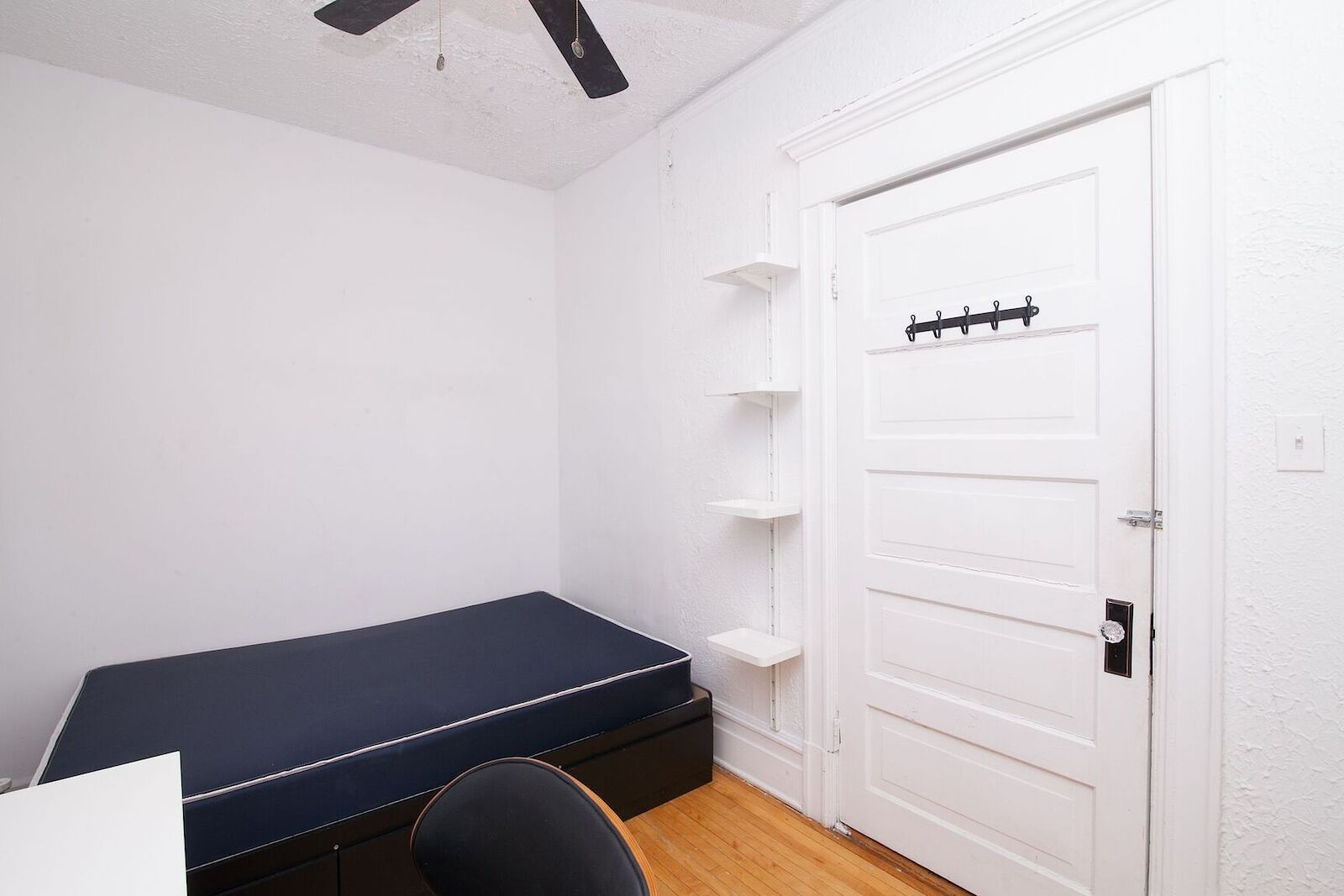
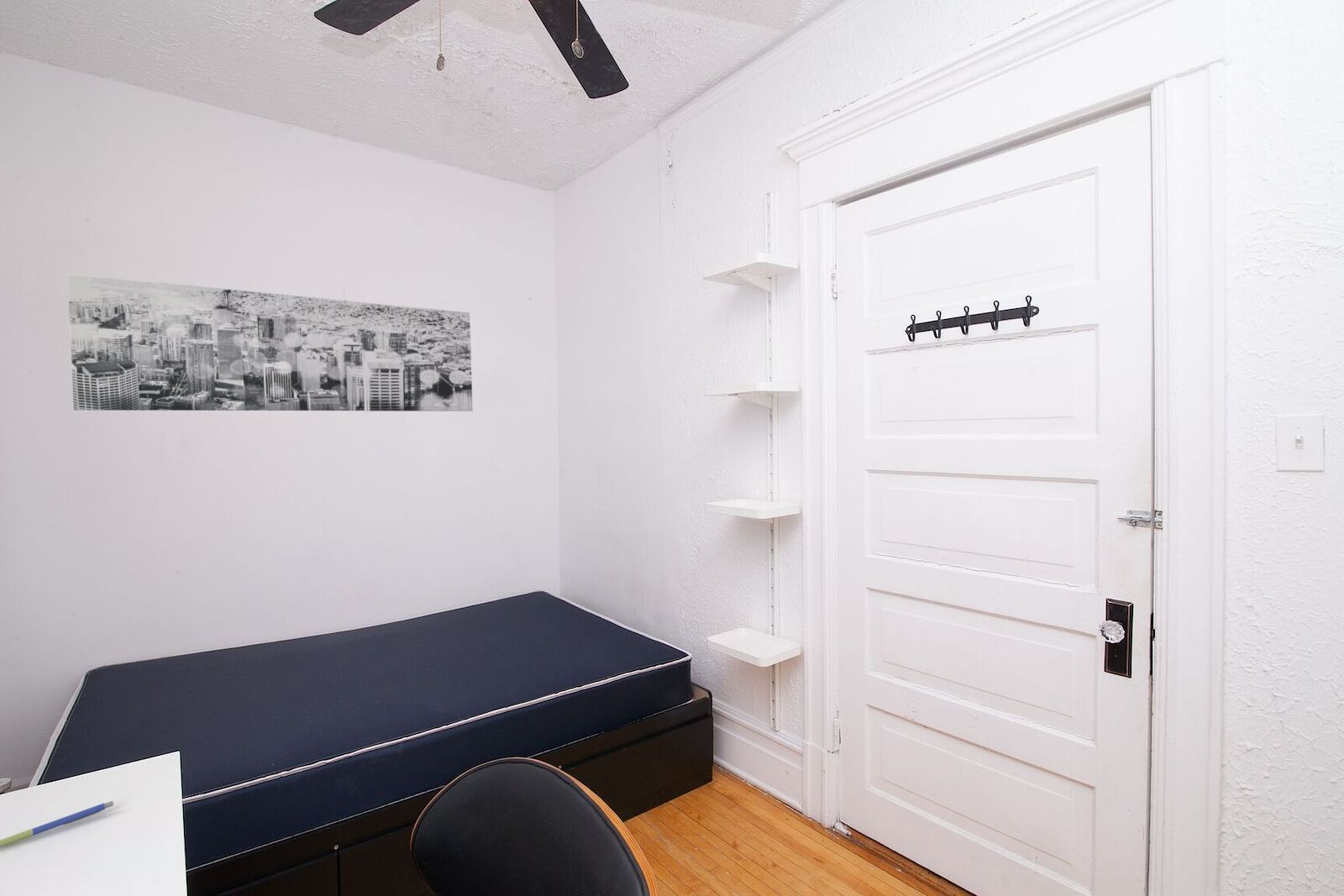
+ wall art [66,273,474,412]
+ pen [0,800,114,848]
